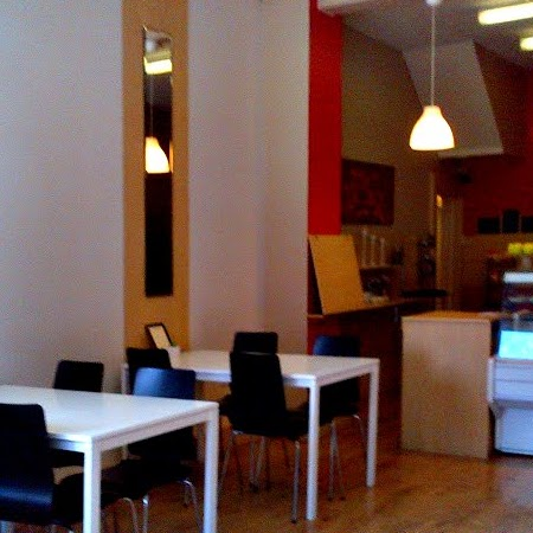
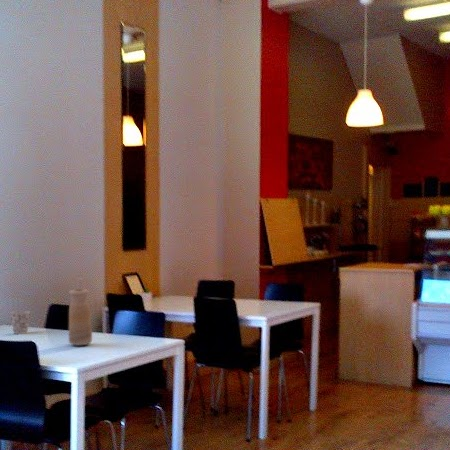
+ vase [68,288,93,347]
+ cup [10,310,31,335]
